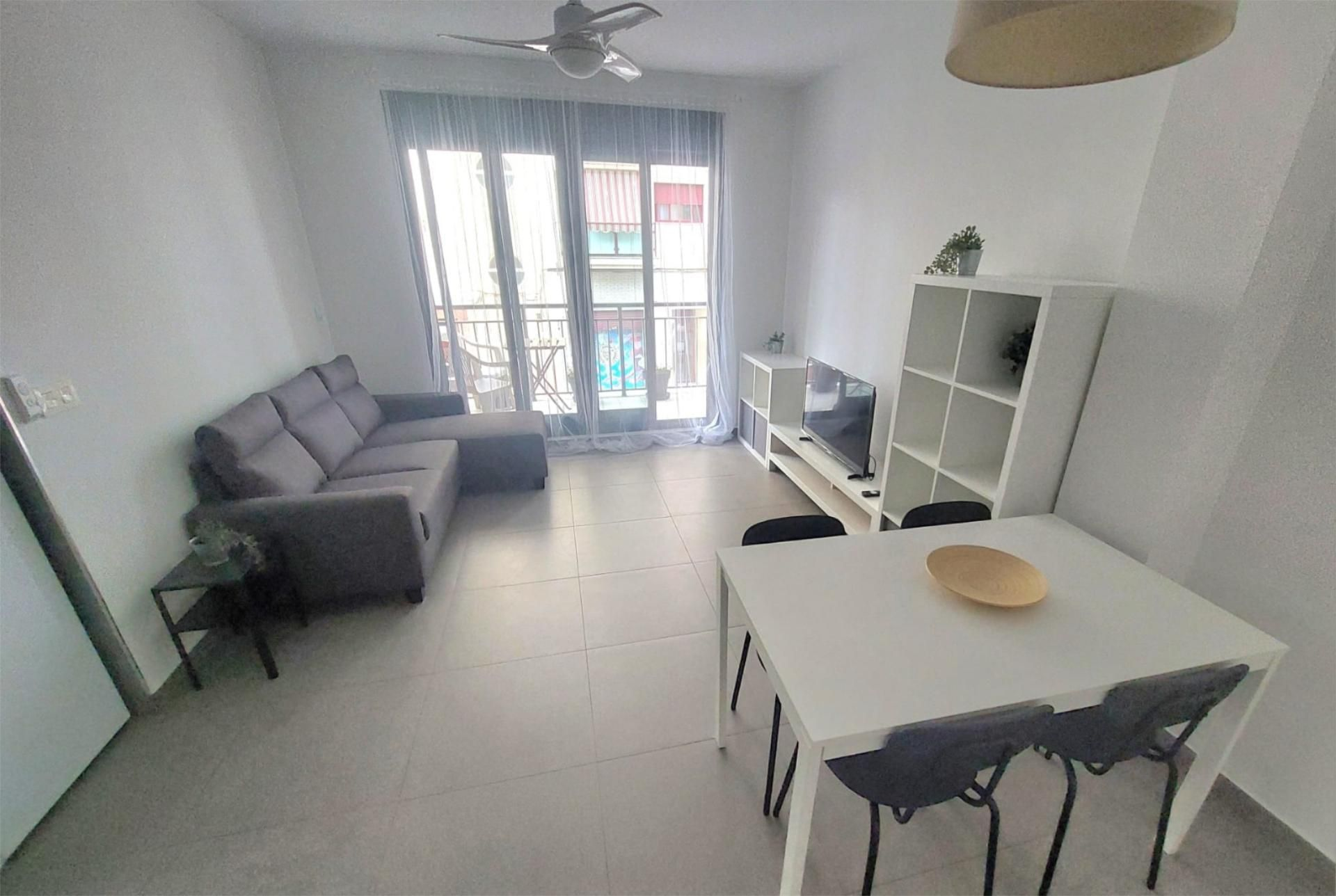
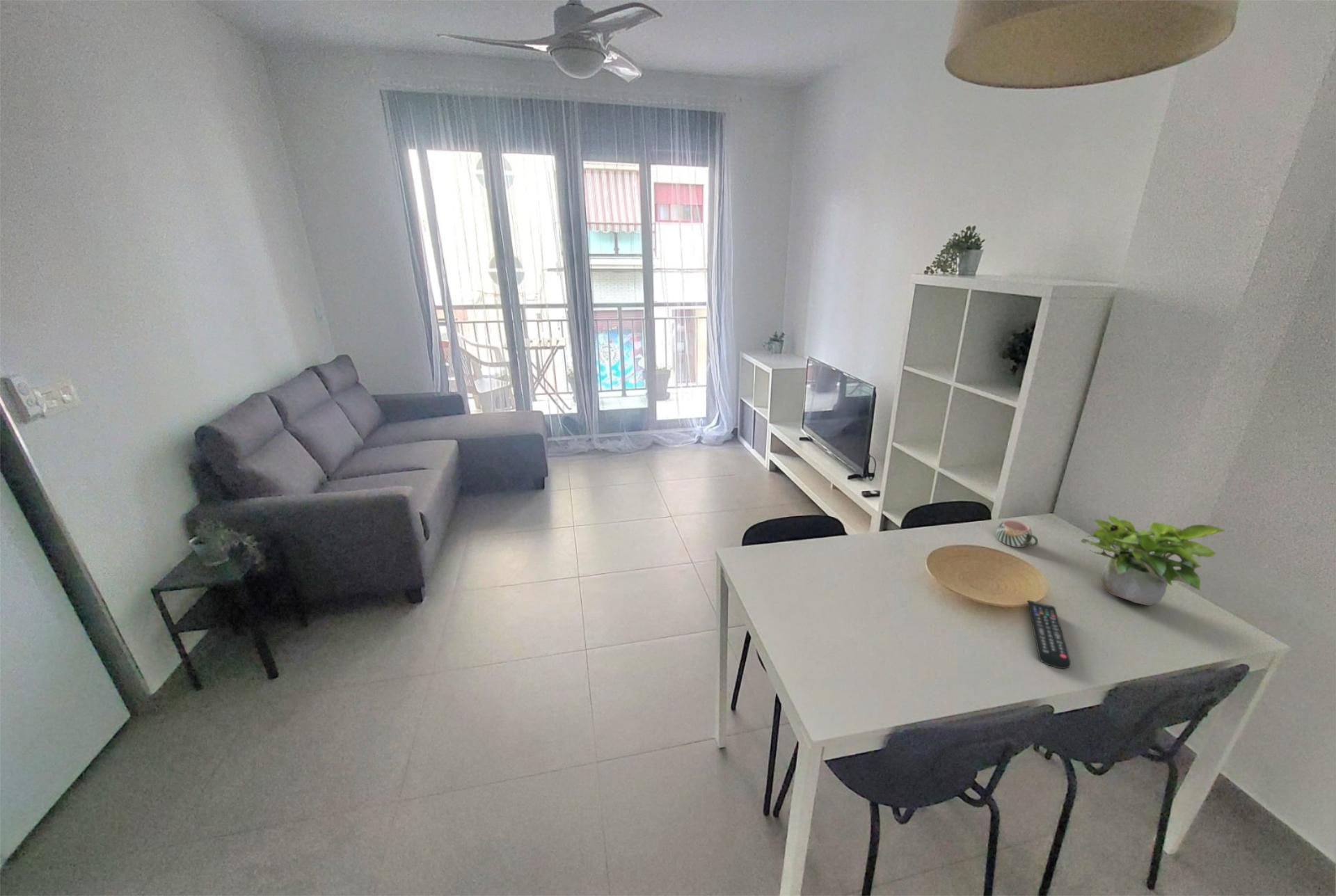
+ remote control [1026,600,1072,669]
+ potted plant [1080,514,1225,607]
+ mug [995,519,1039,548]
